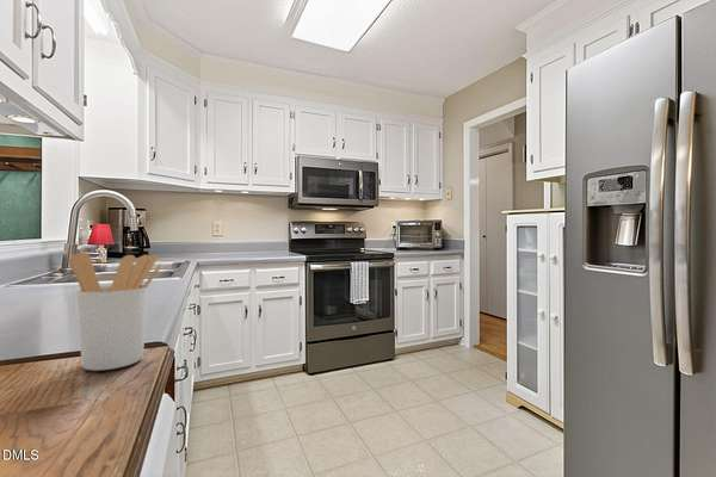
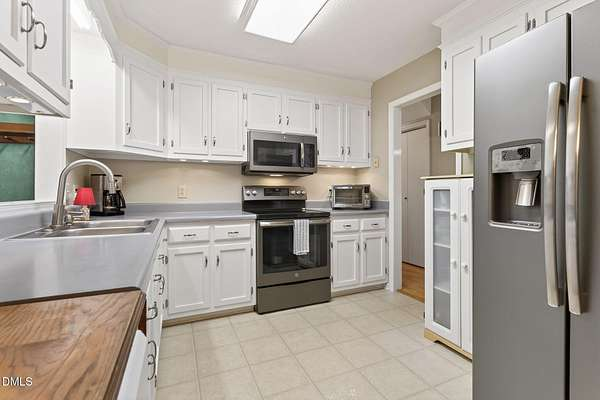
- utensil holder [68,250,162,372]
